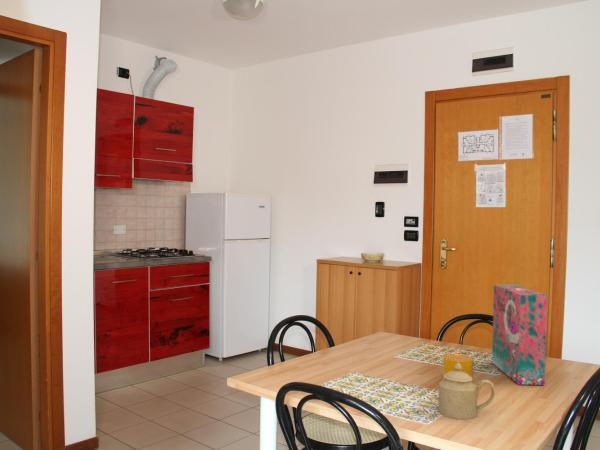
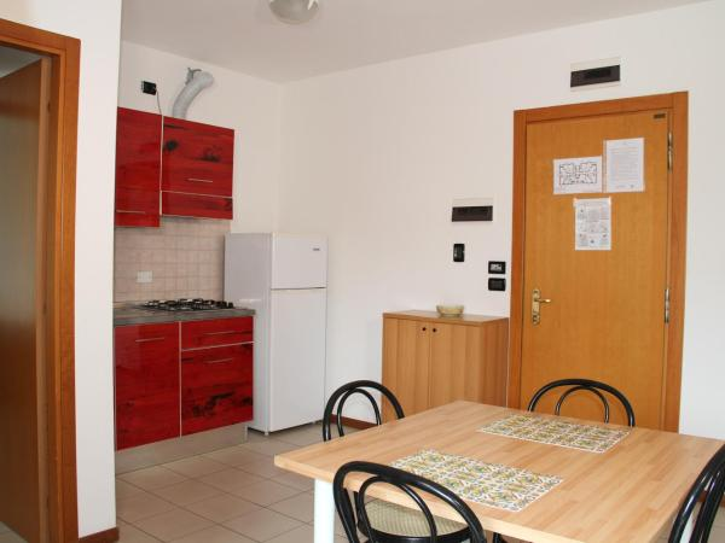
- cereal box [491,284,548,386]
- cup [442,353,475,384]
- sugar bowl [438,363,496,421]
